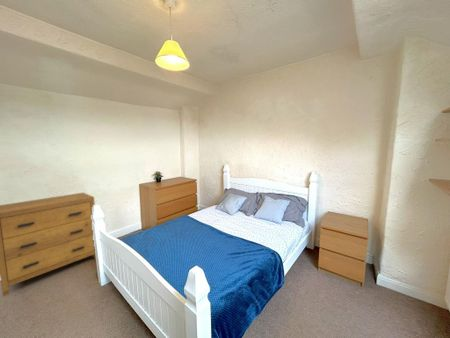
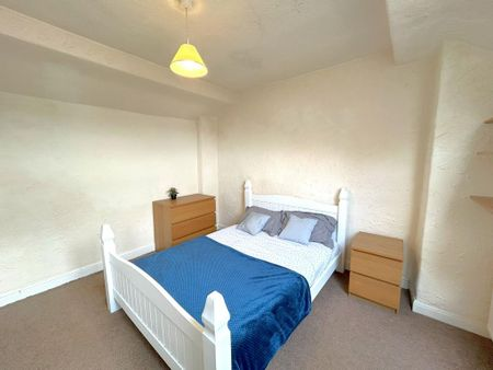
- dresser [0,192,97,297]
